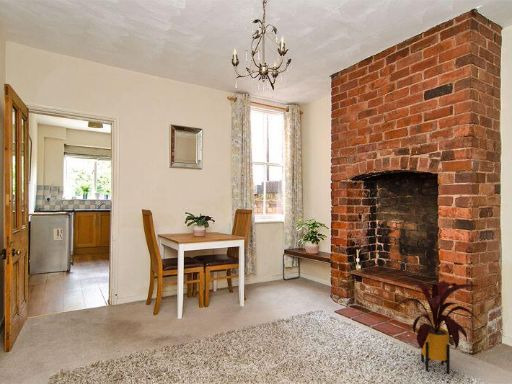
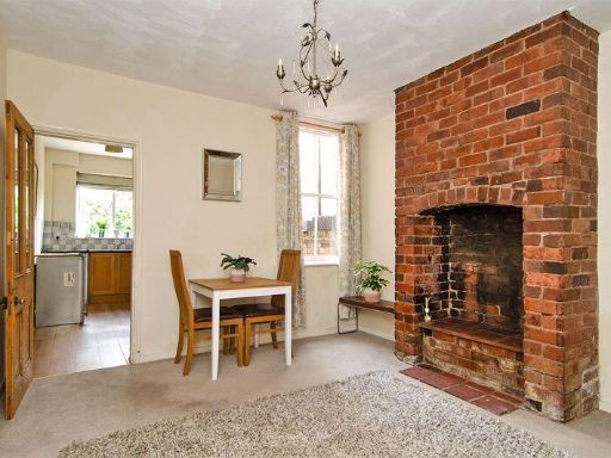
- house plant [393,280,482,375]
